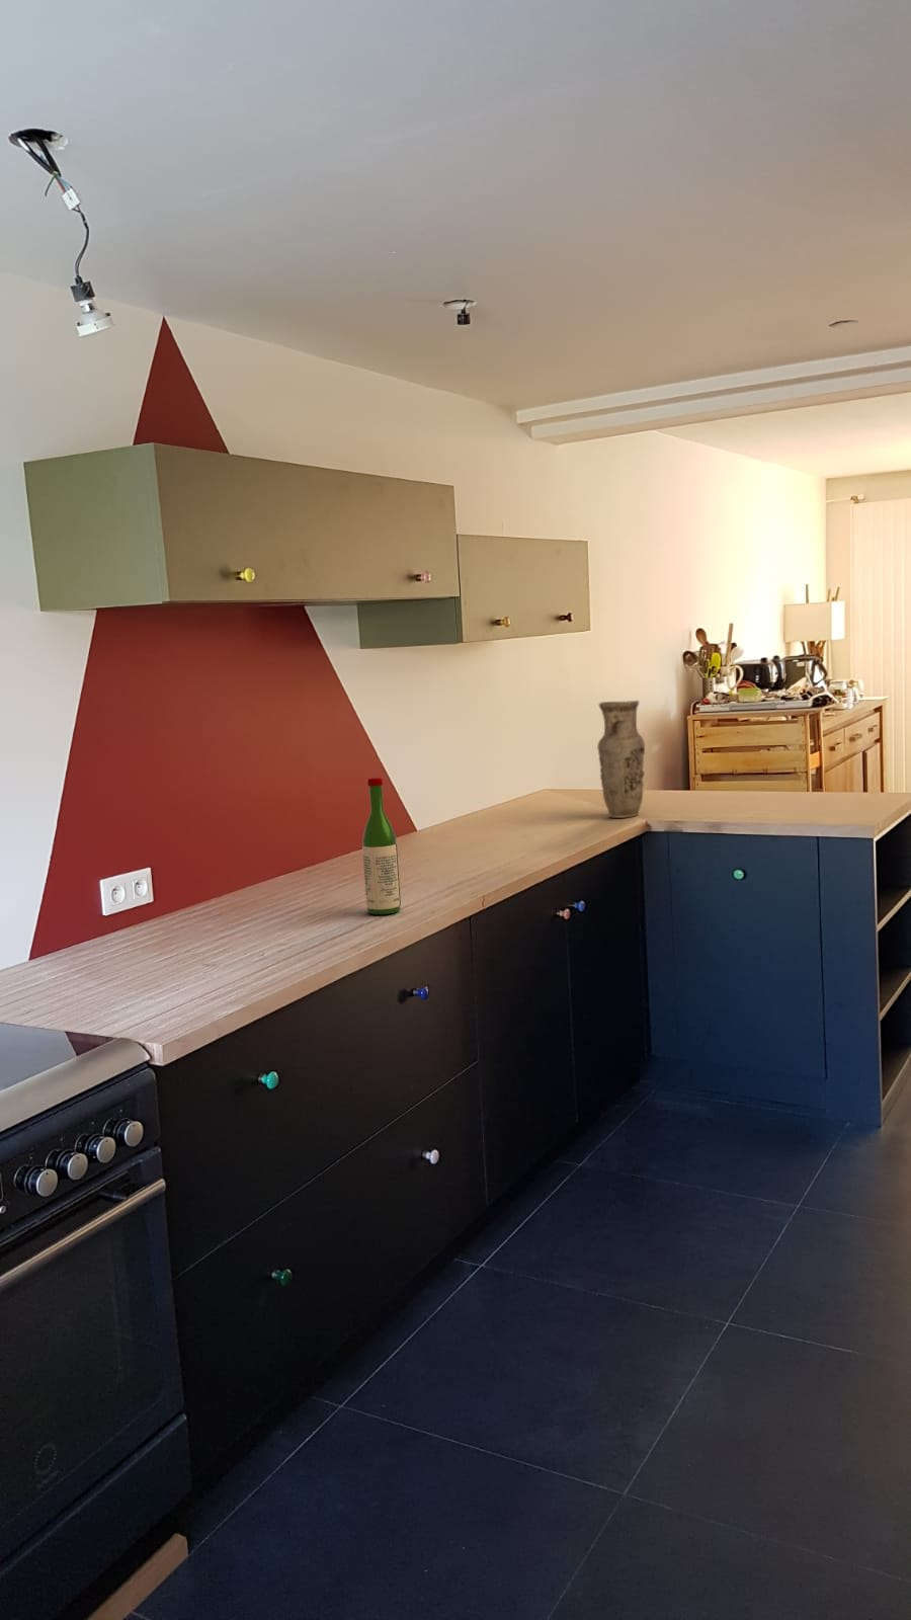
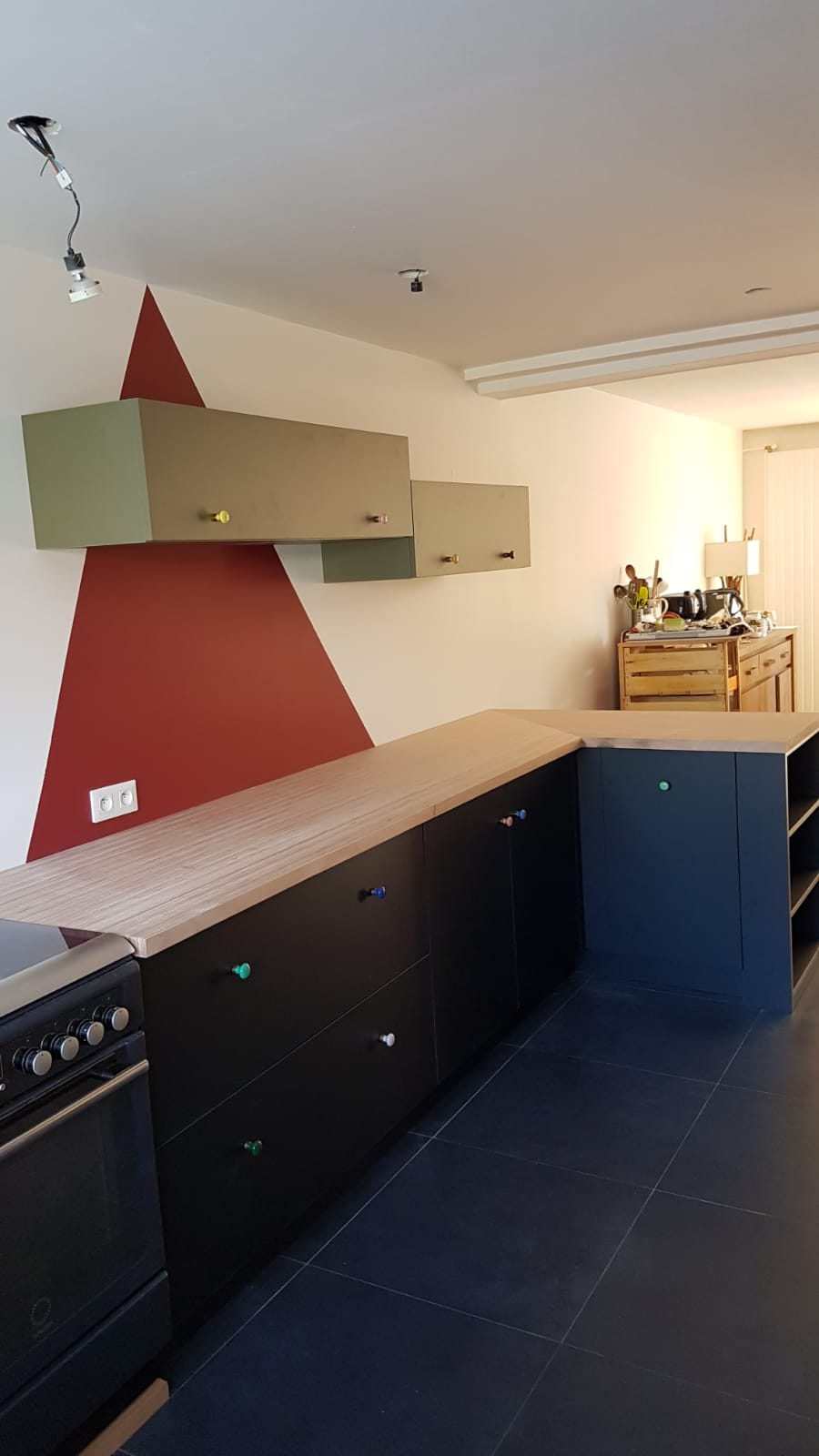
- wine bottle [362,777,402,916]
- vase [596,700,646,819]
